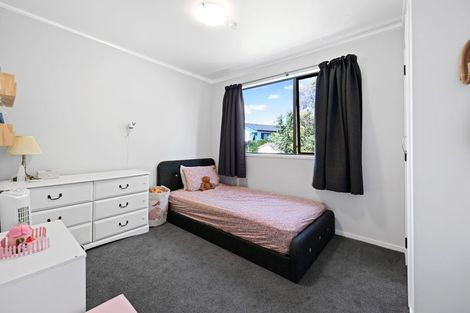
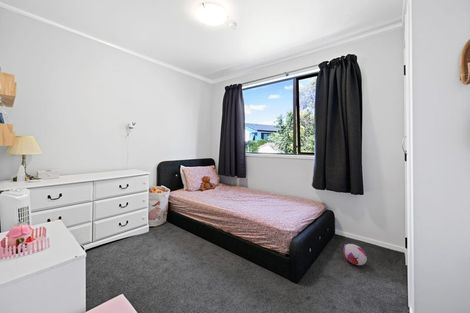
+ plush toy [342,243,368,266]
